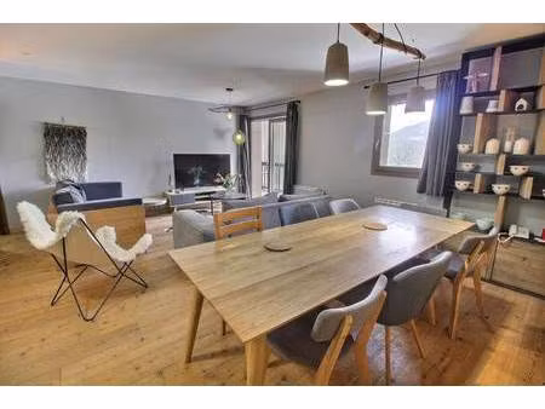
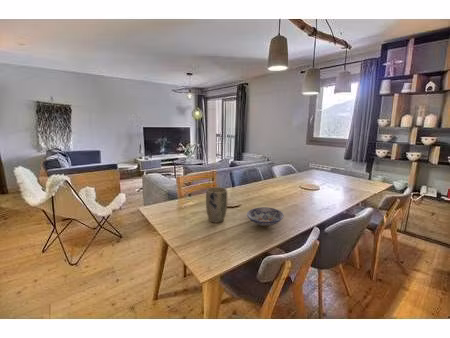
+ plant pot [205,186,228,224]
+ bowl [246,206,285,227]
